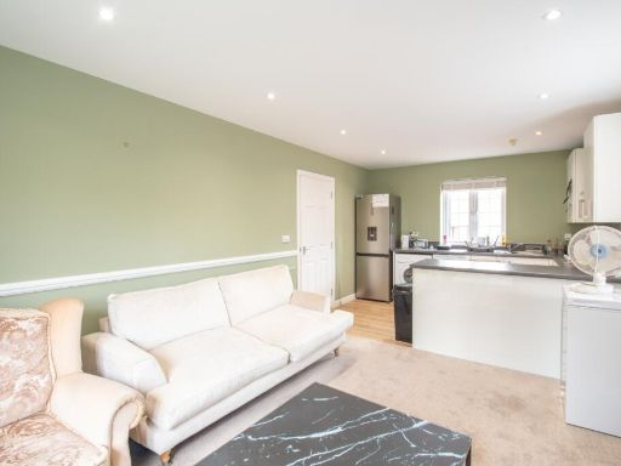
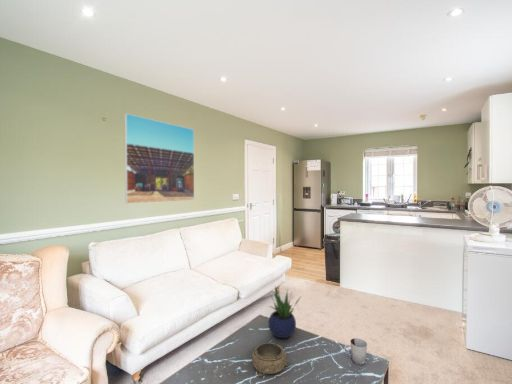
+ potted plant [268,286,301,339]
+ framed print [123,112,195,204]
+ cup [343,337,368,366]
+ decorative bowl [251,342,290,378]
